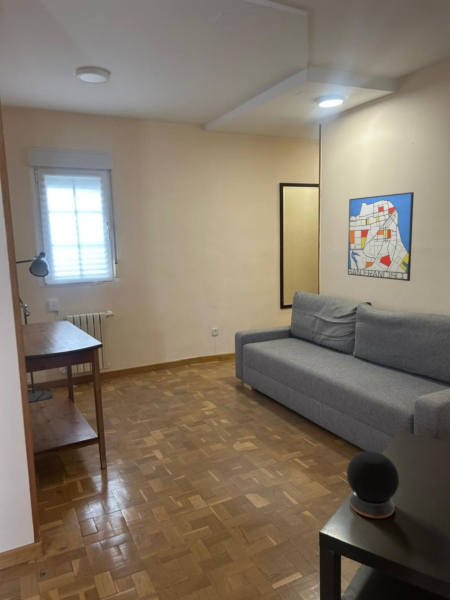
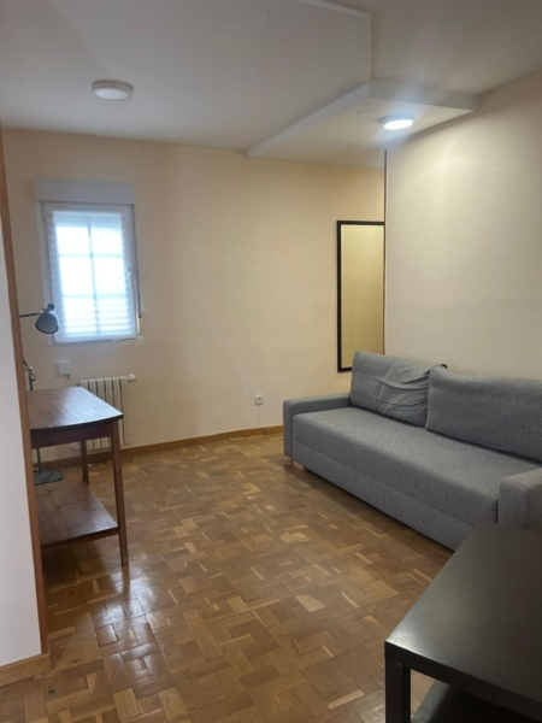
- wall art [347,191,415,282]
- speaker [346,450,400,519]
